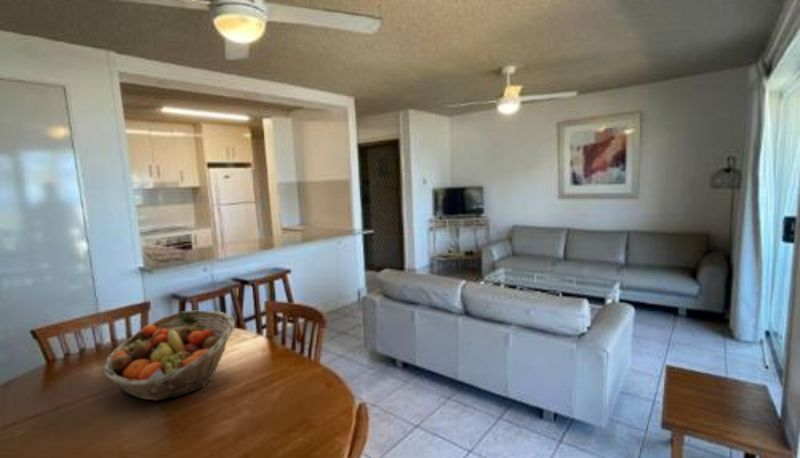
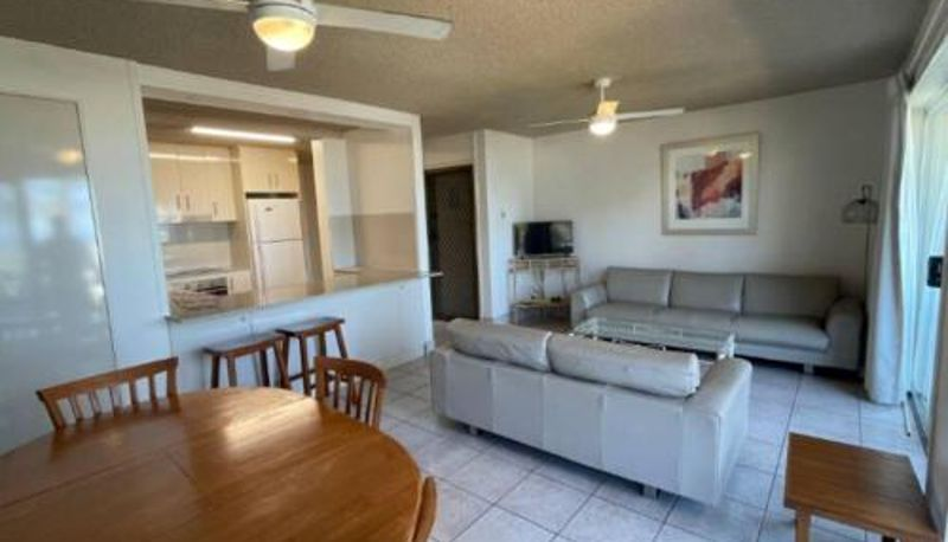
- fruit basket [103,309,236,401]
